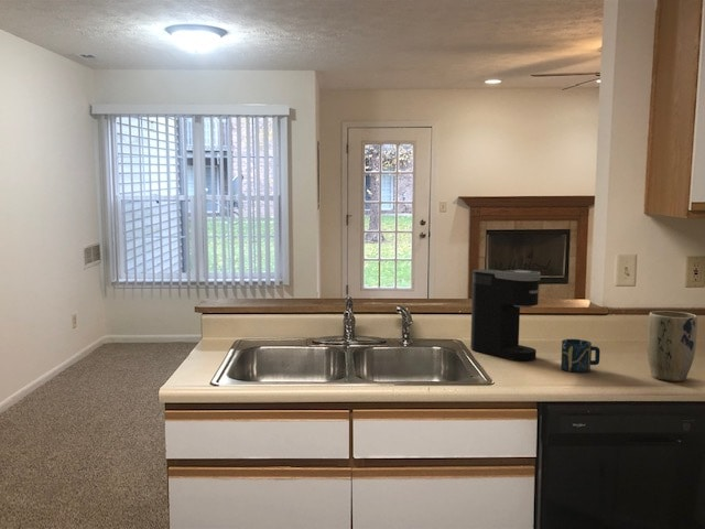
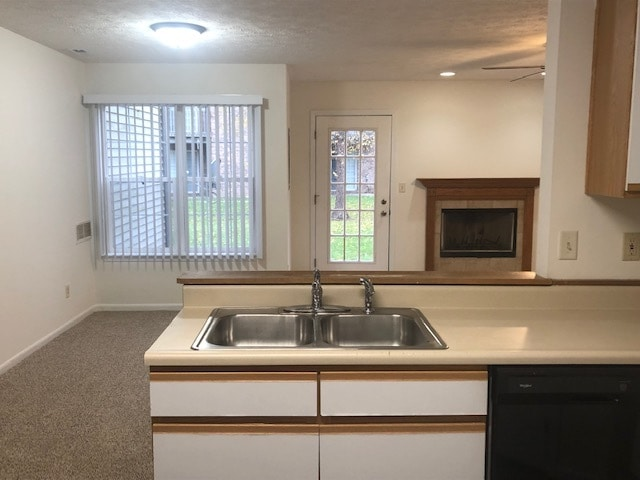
- coffee maker [469,269,542,361]
- cup [560,338,601,374]
- plant pot [647,310,698,382]
